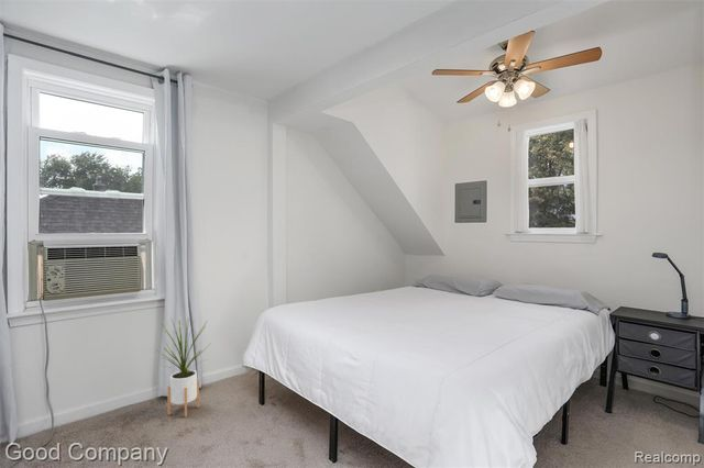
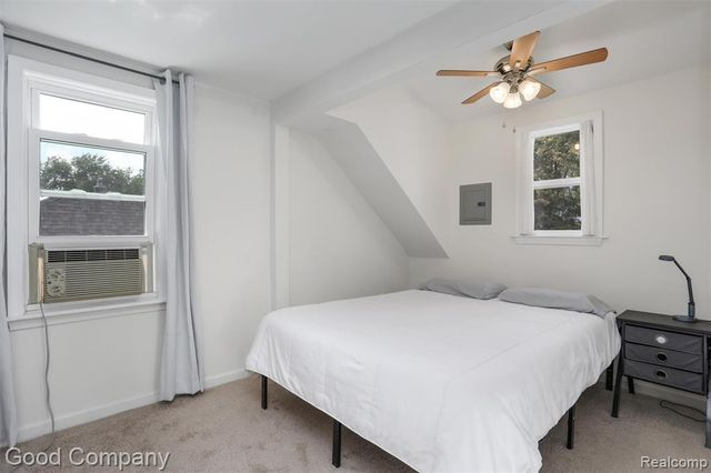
- house plant [155,313,212,419]
